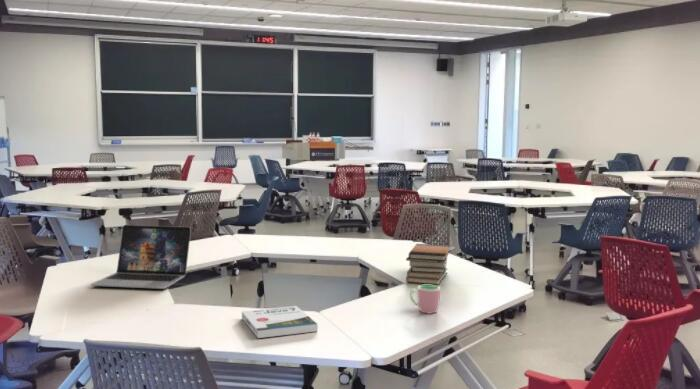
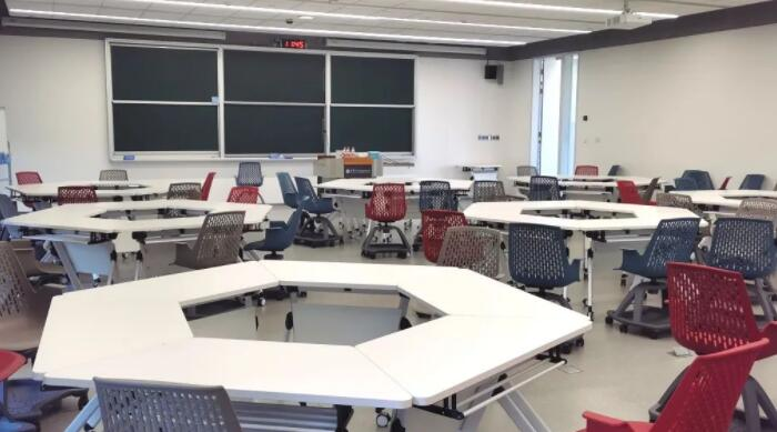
- laptop [90,224,192,290]
- book stack [405,243,451,286]
- book [241,305,319,339]
- cup [409,284,441,315]
